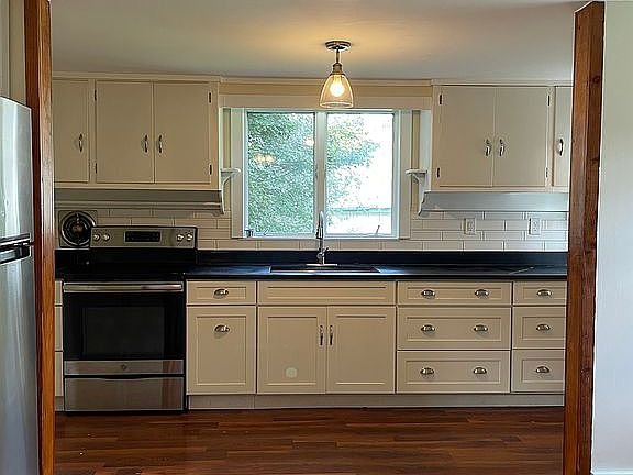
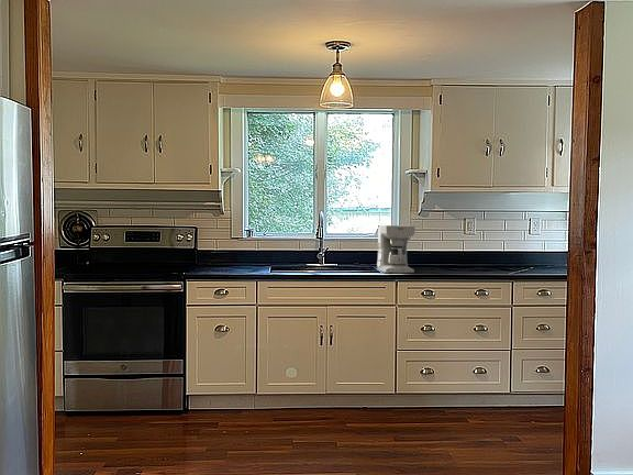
+ coffee maker [376,224,417,274]
